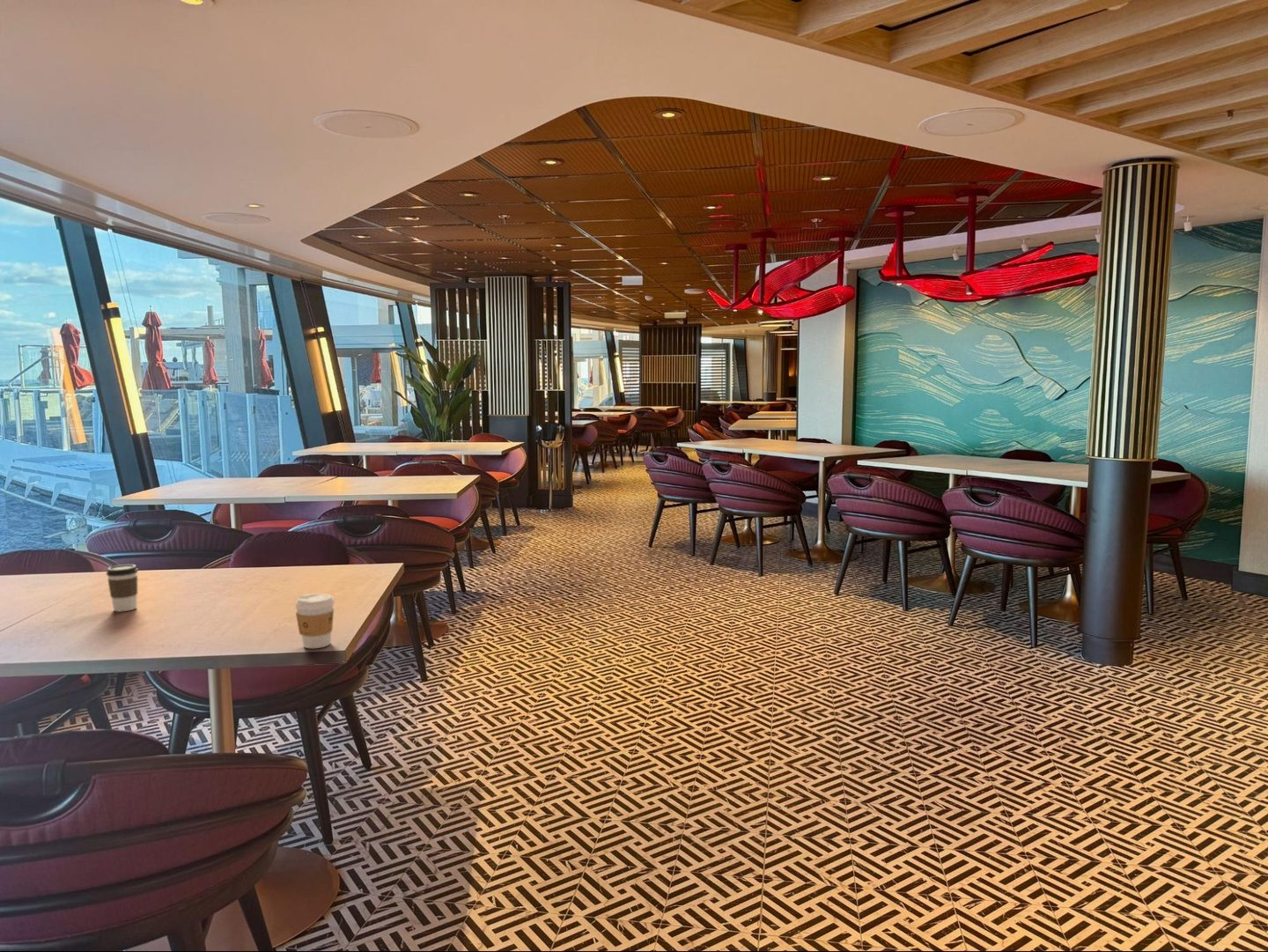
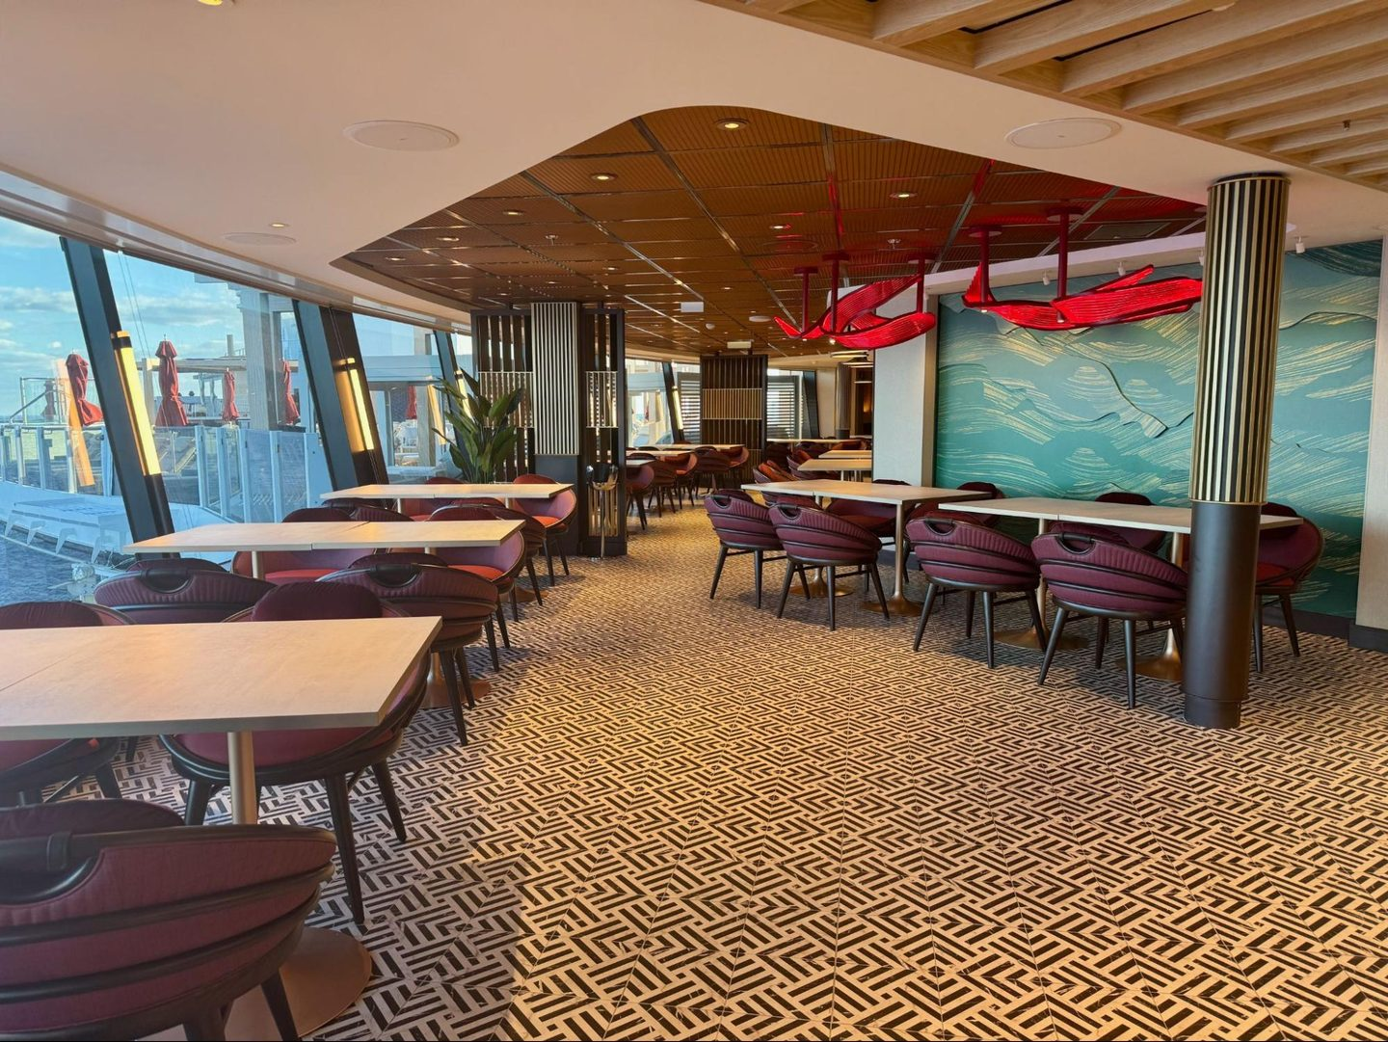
- coffee cup [106,564,139,612]
- coffee cup [294,593,335,649]
